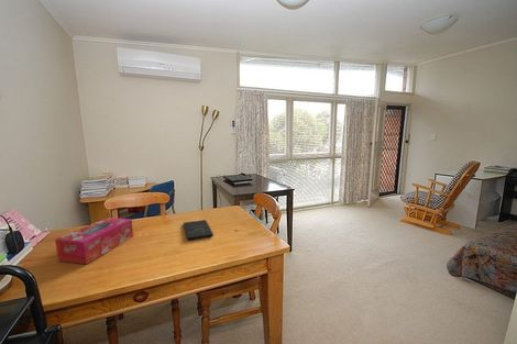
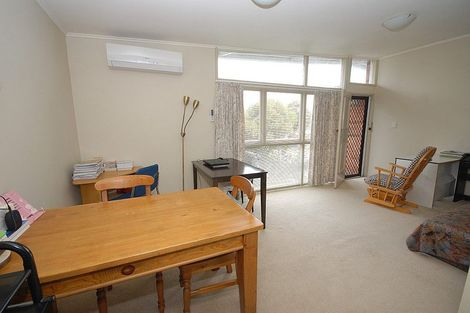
- tissue box [54,217,134,265]
- book [183,219,215,241]
